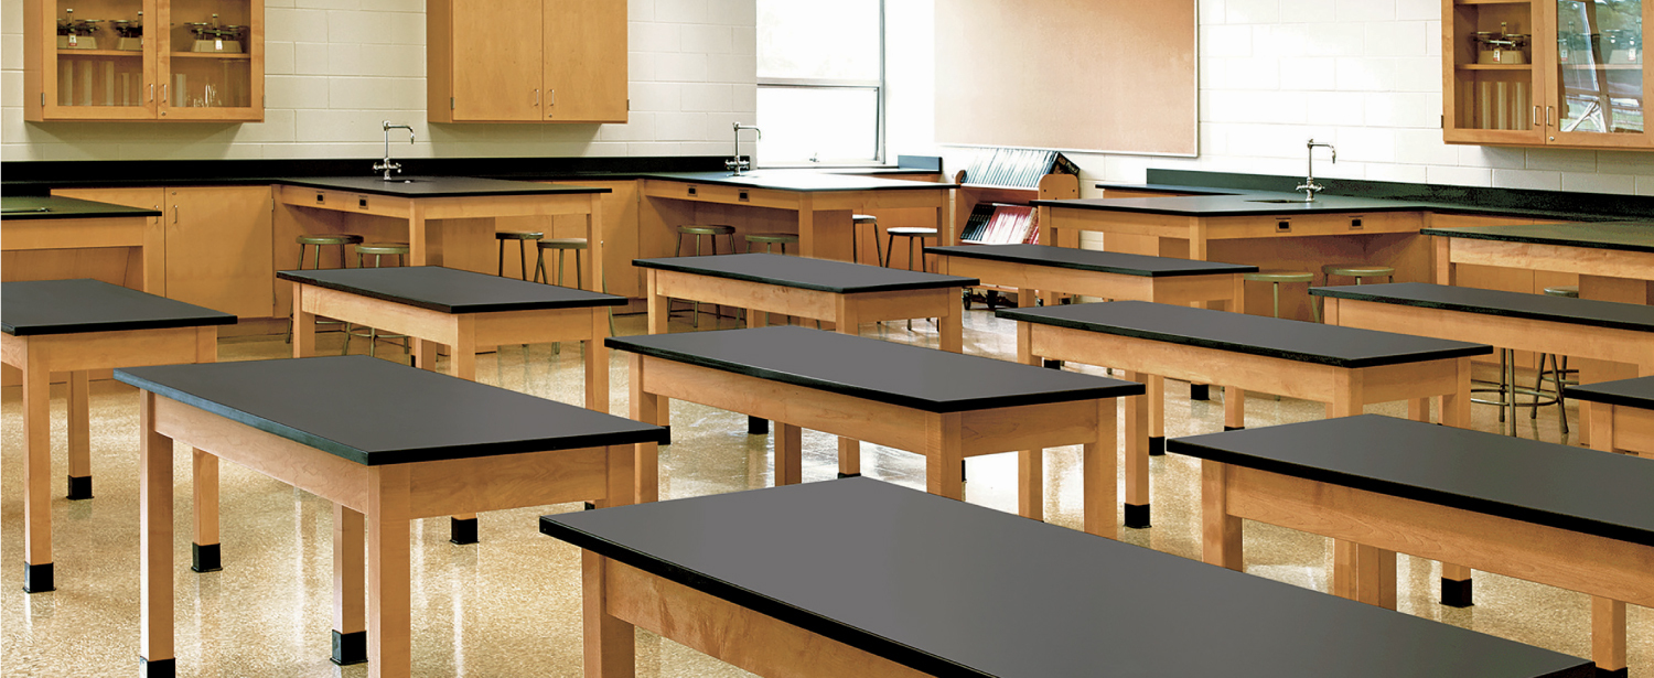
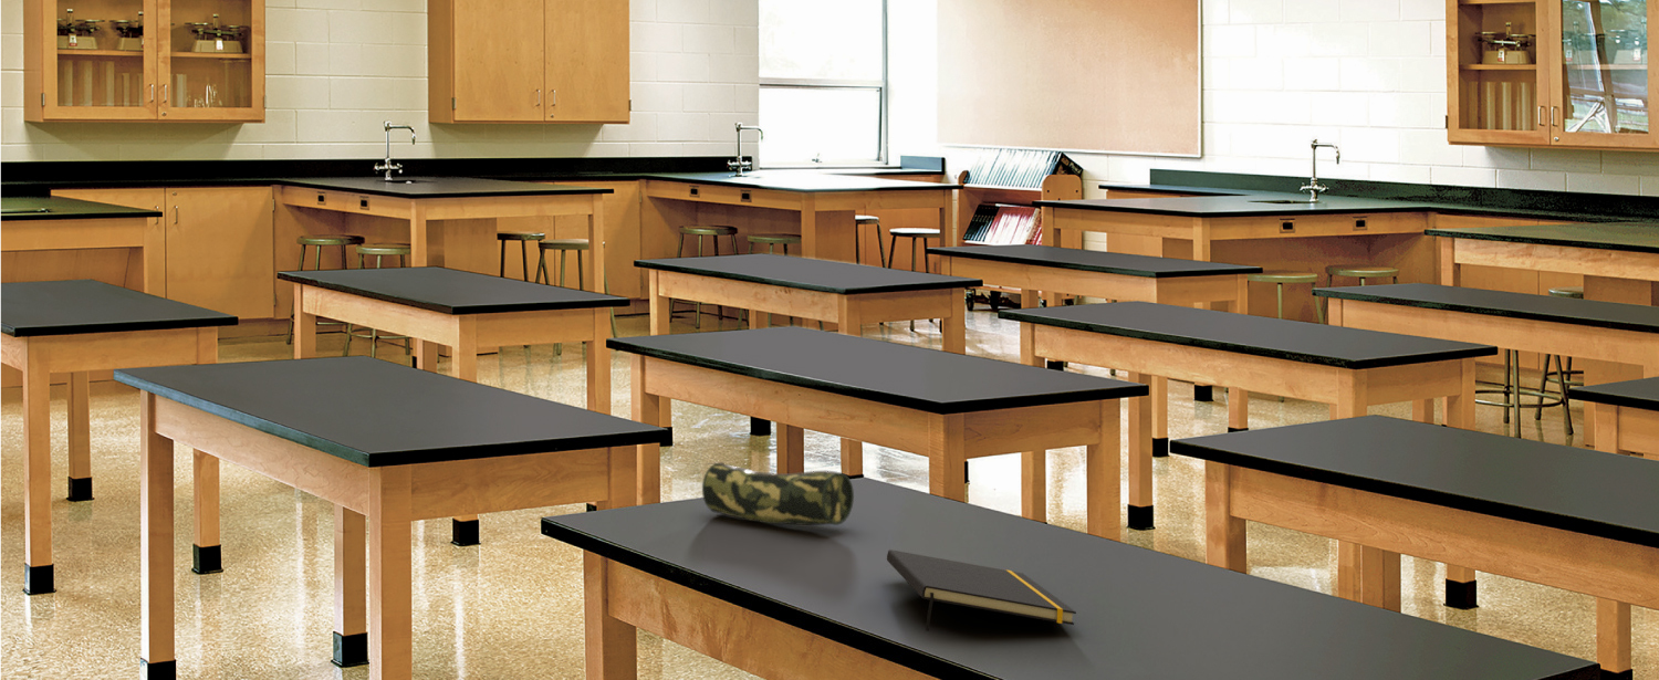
+ notepad [886,548,1077,632]
+ pencil case [701,461,855,526]
